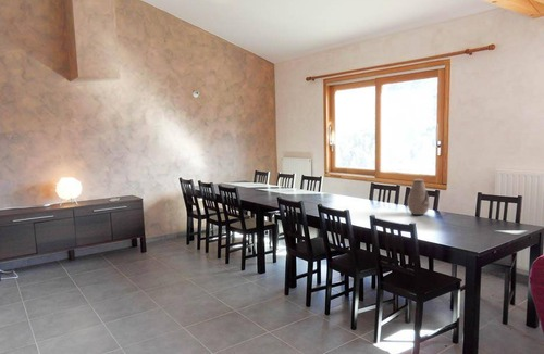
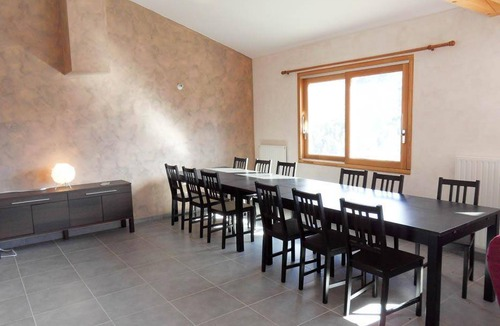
- vase [407,178,431,216]
